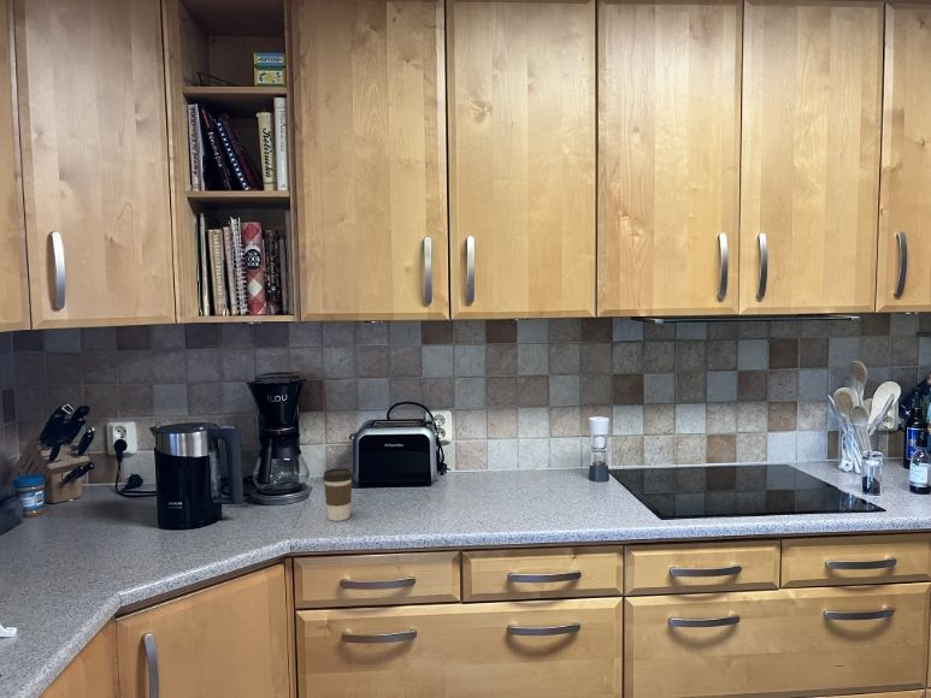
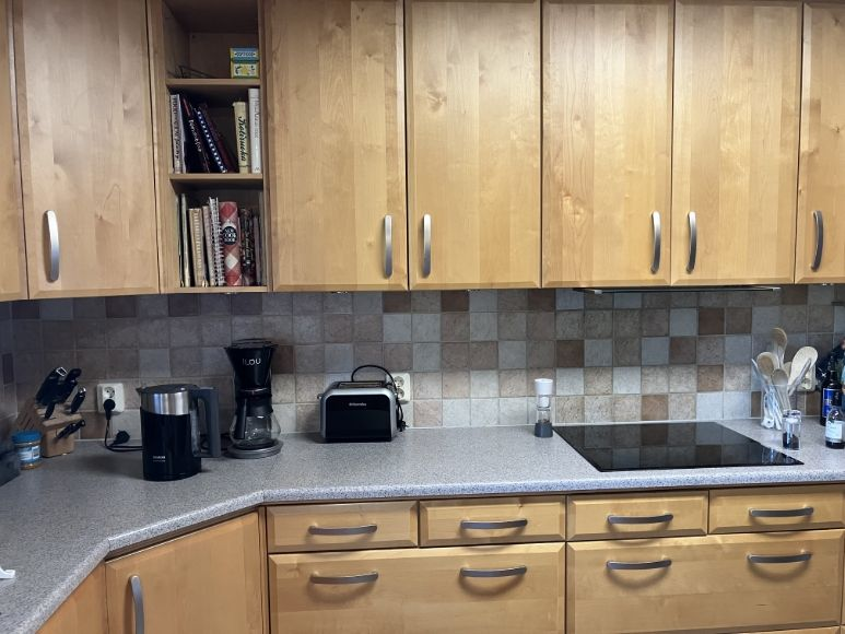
- coffee cup [322,467,354,522]
